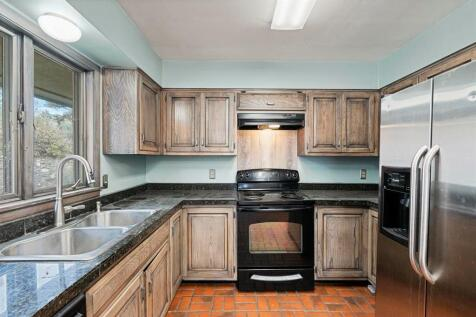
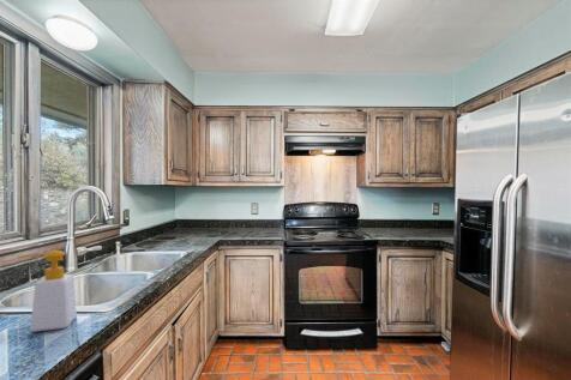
+ soap bottle [17,249,78,332]
